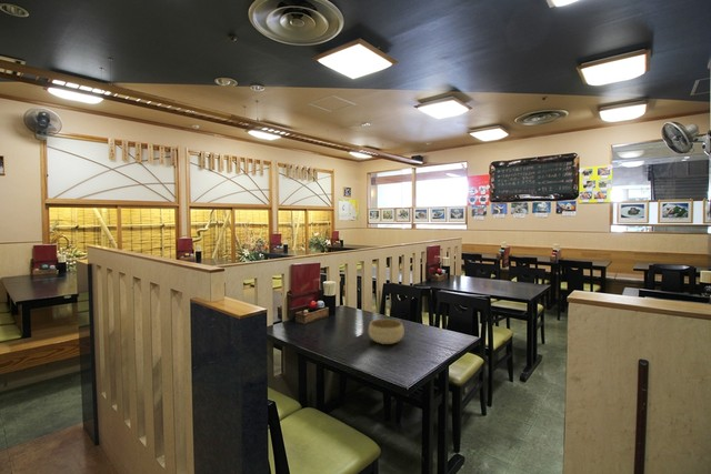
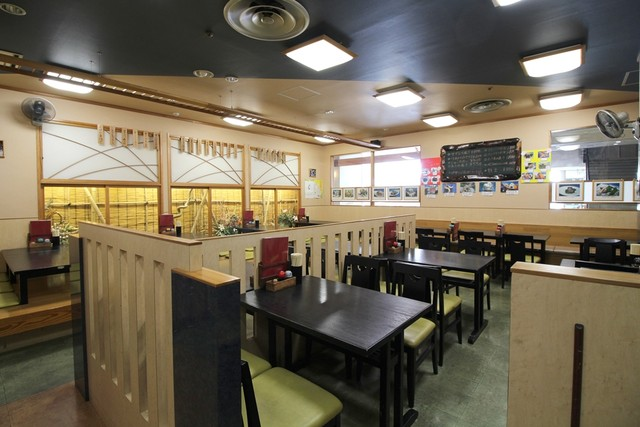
- bowl [368,317,405,345]
